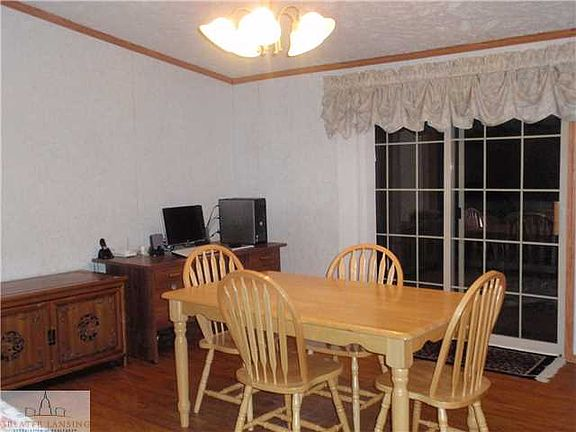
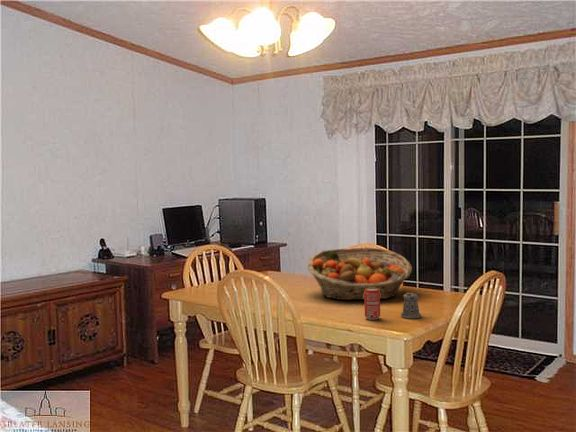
+ pepper shaker [400,292,422,319]
+ fruit basket [307,247,413,301]
+ beverage can [363,288,381,321]
